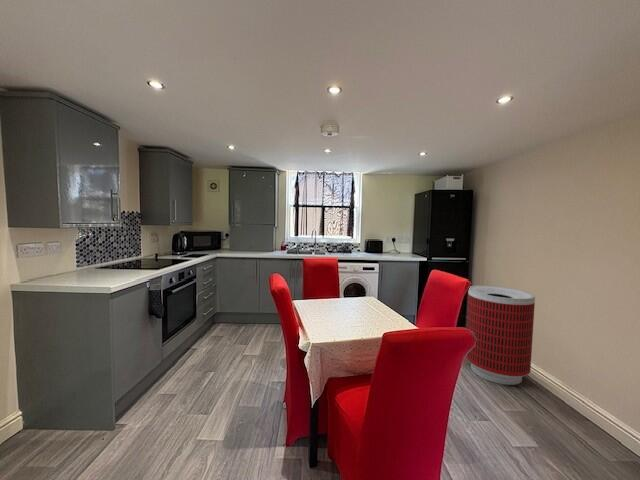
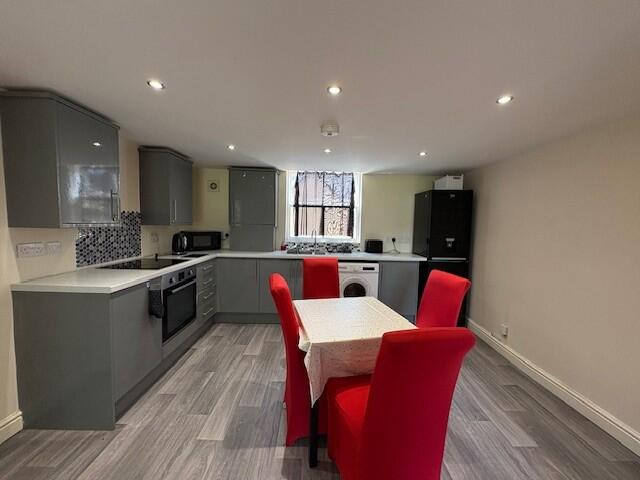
- trash can [465,285,536,386]
